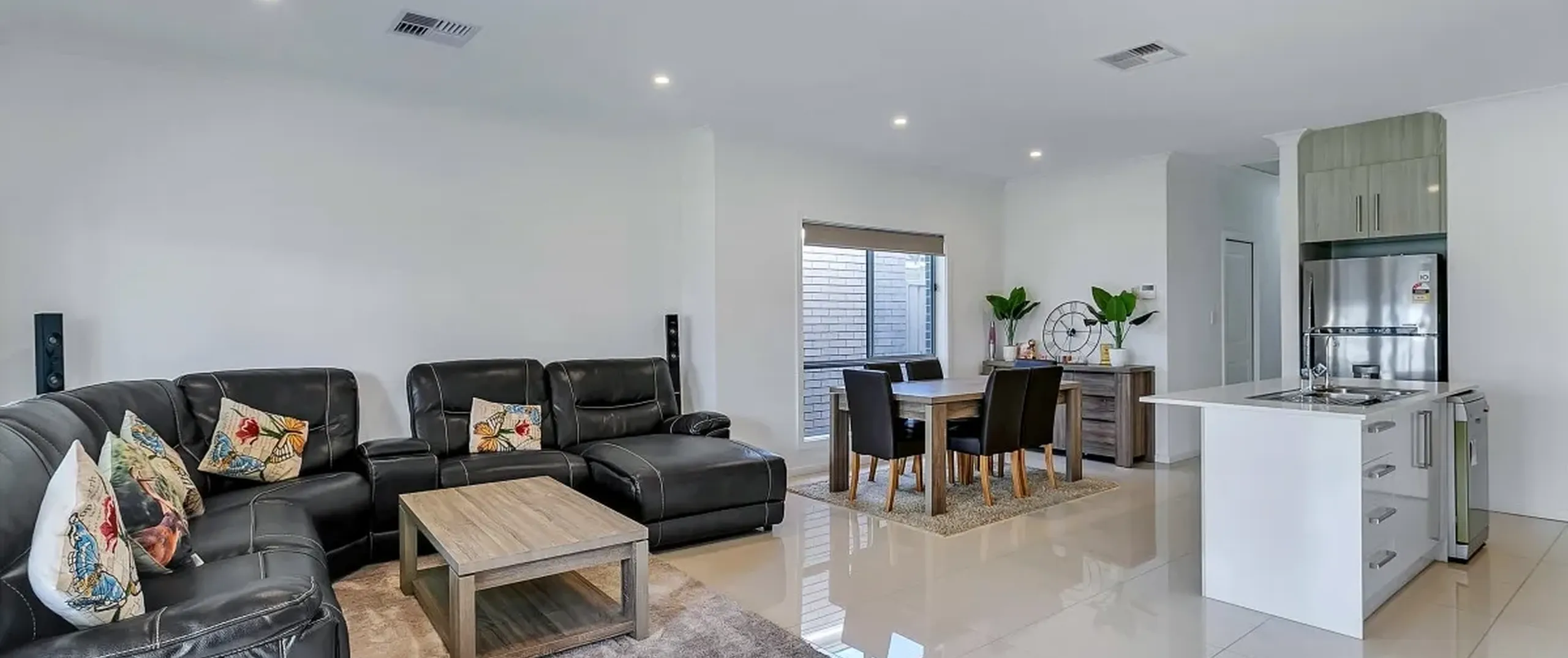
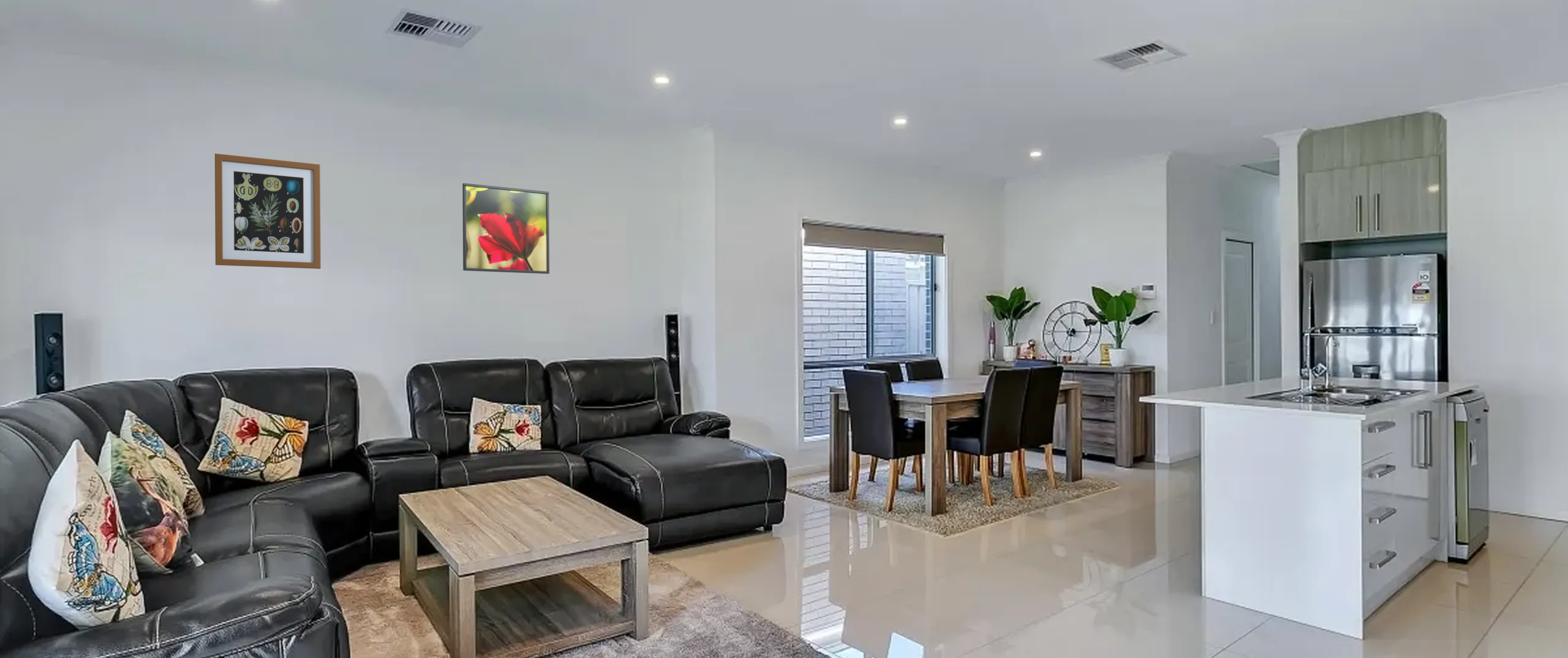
+ wall art [214,153,322,269]
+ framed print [462,182,550,274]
